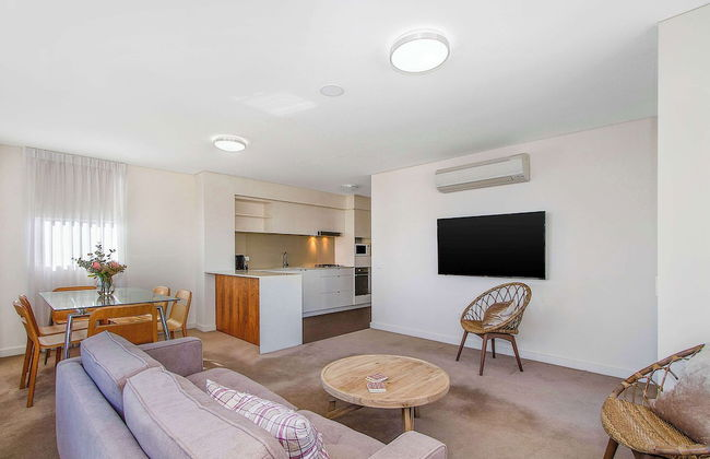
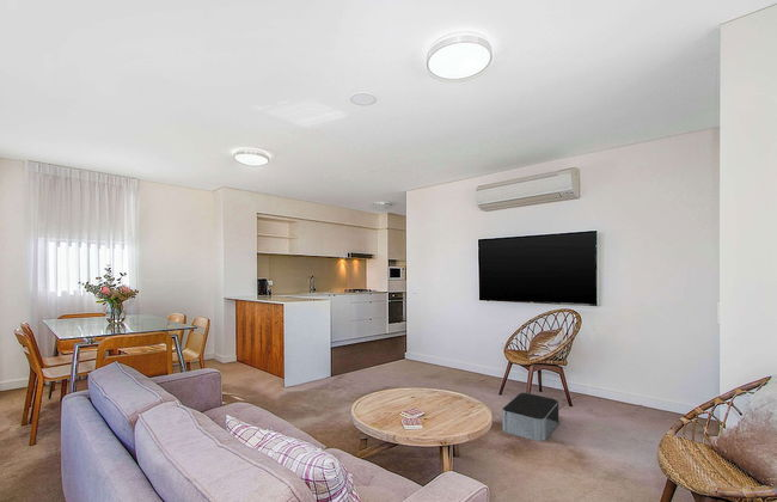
+ storage bin [502,392,559,442]
